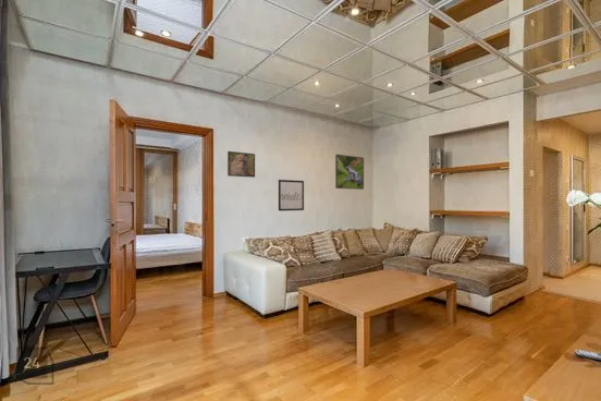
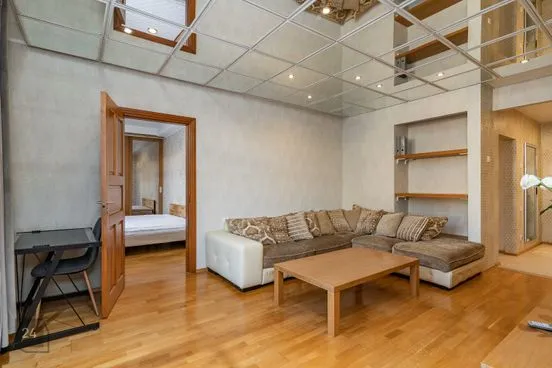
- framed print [226,150,256,179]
- wall art [278,179,305,212]
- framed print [334,154,365,191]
